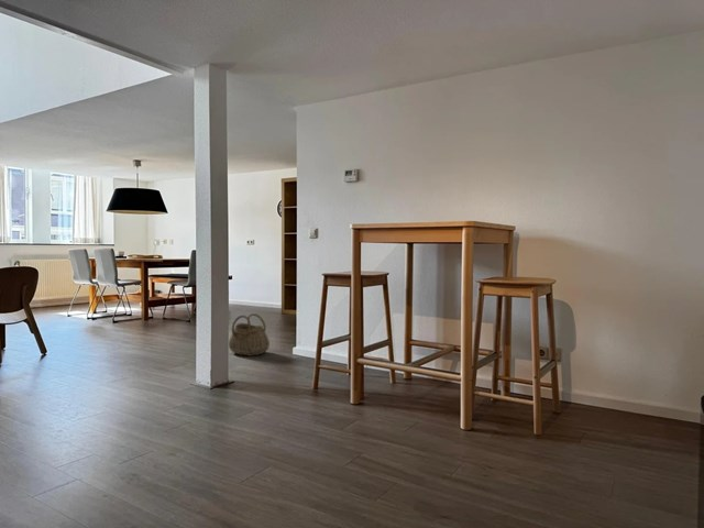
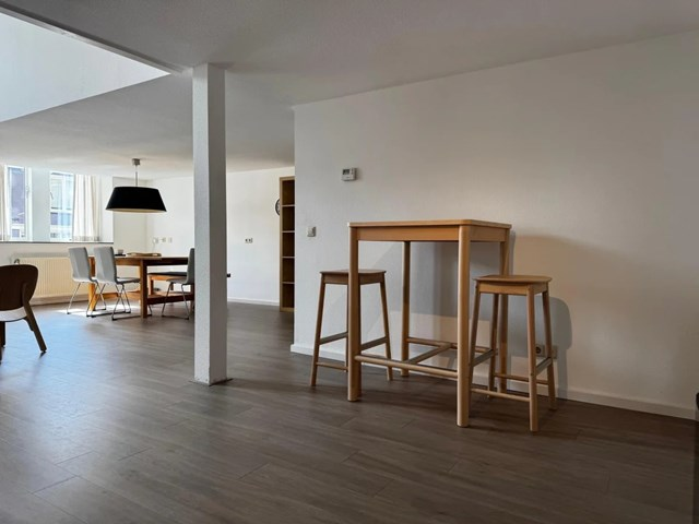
- basket [228,312,271,358]
